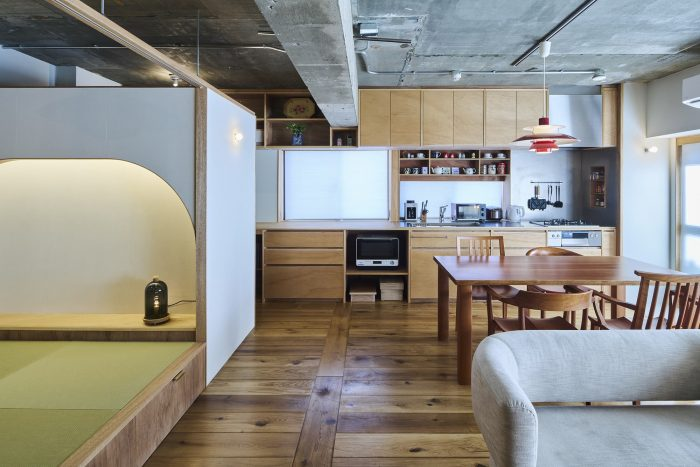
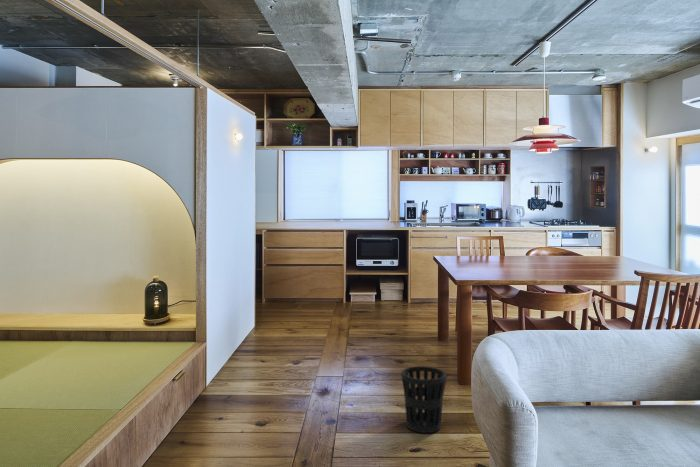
+ wastebasket [400,365,447,434]
